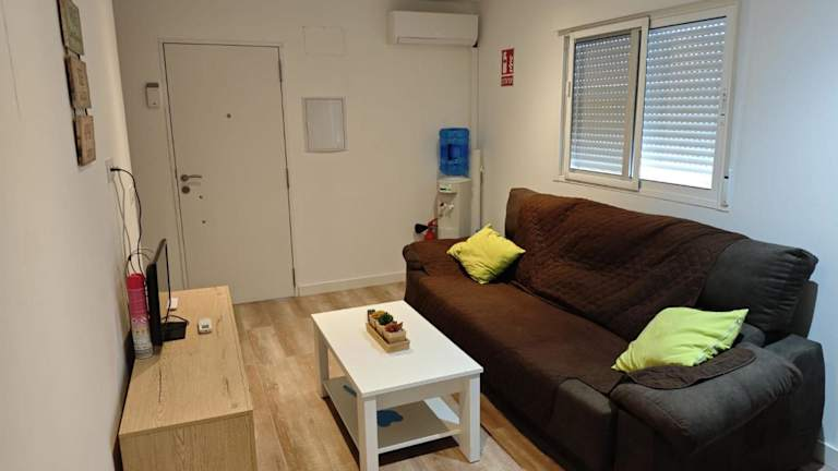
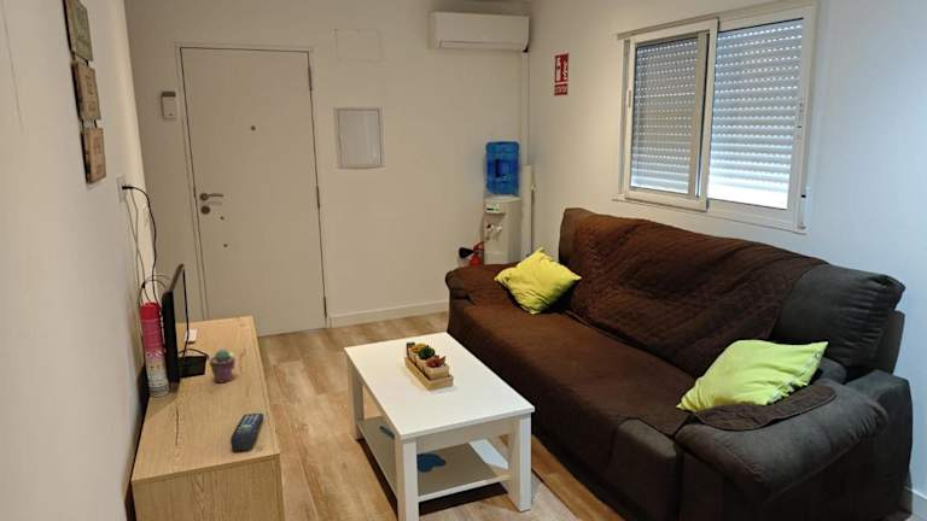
+ remote control [229,412,264,452]
+ potted succulent [208,347,237,384]
